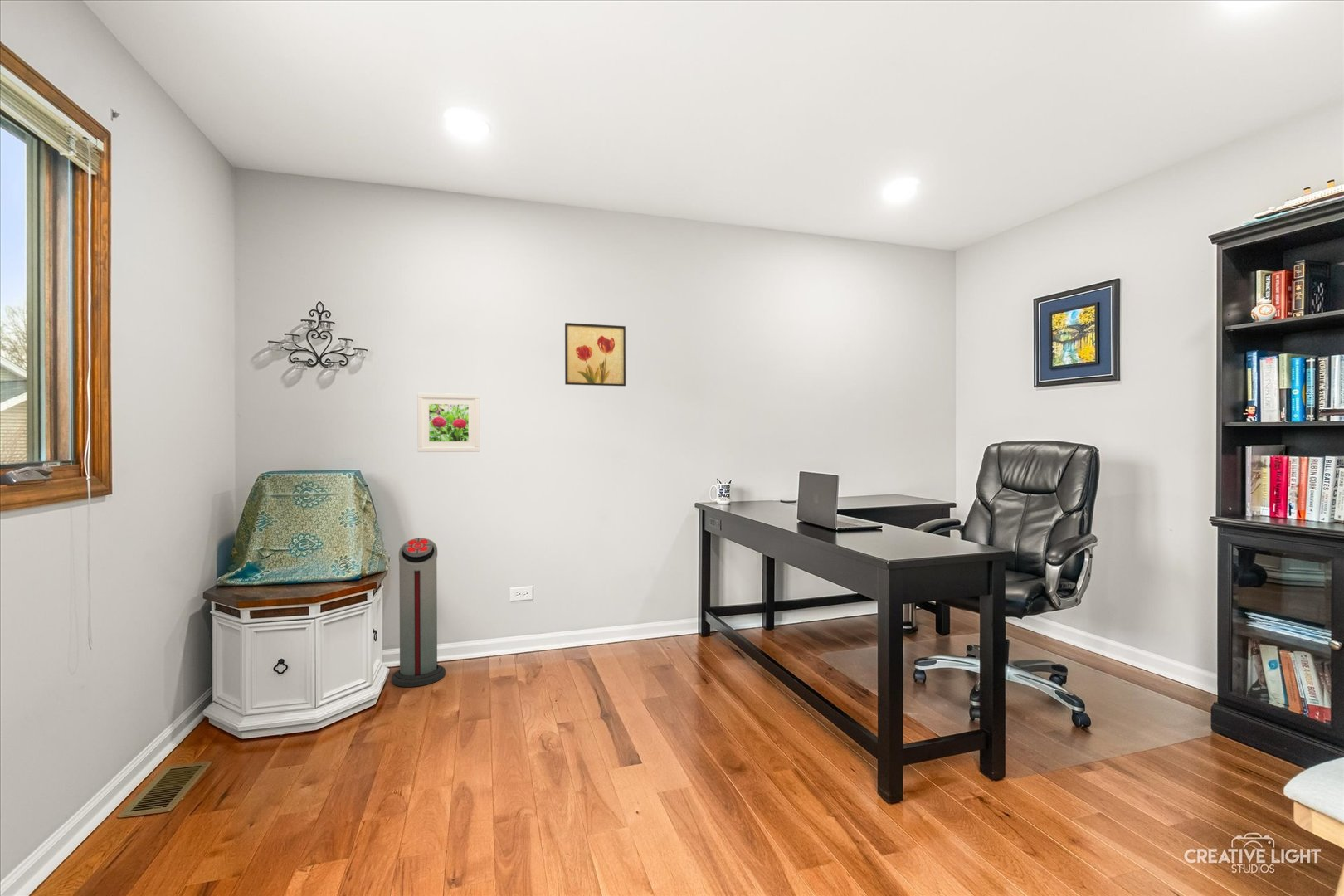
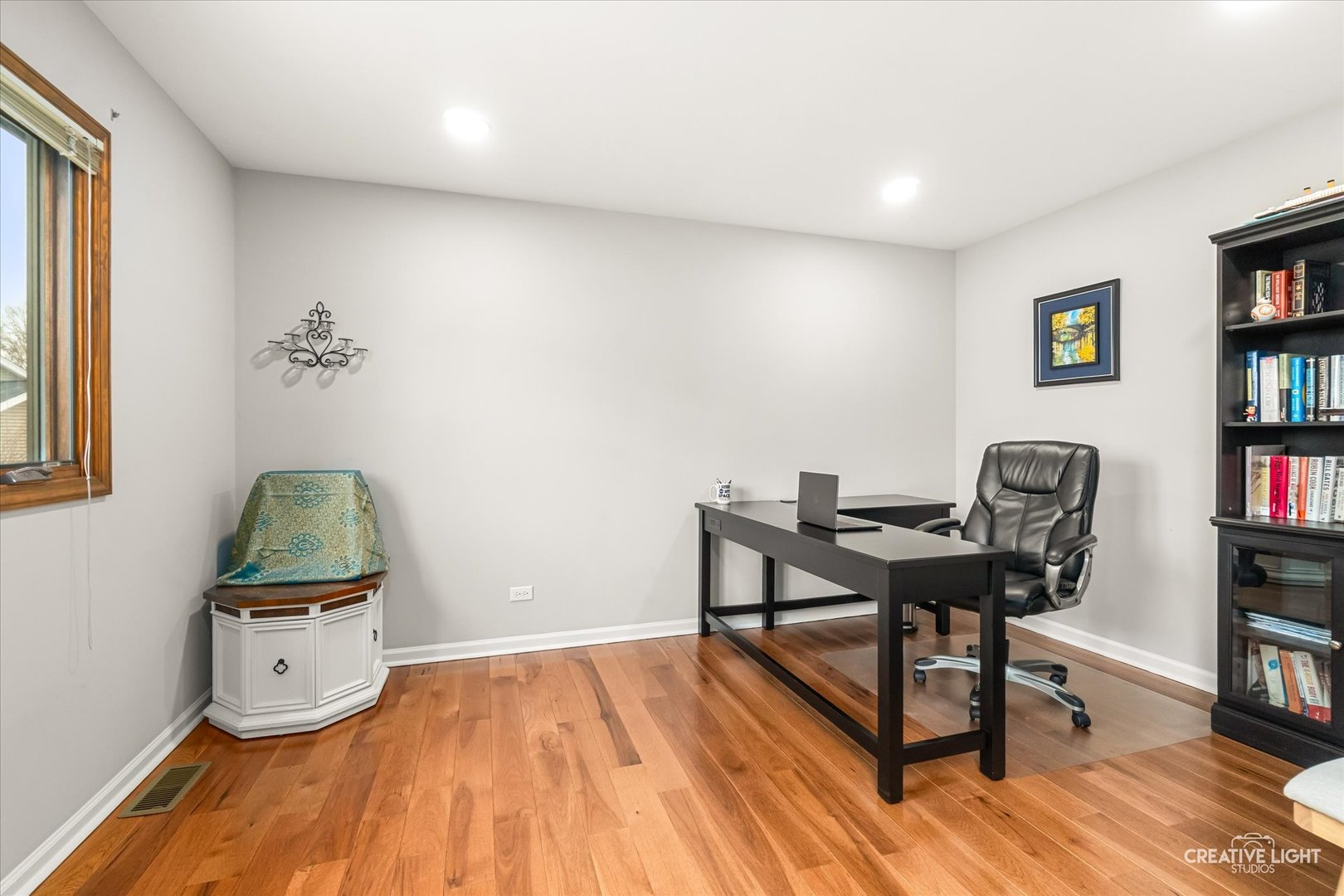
- air purifier [391,538,446,688]
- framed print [416,392,480,453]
- wall art [564,322,626,387]
